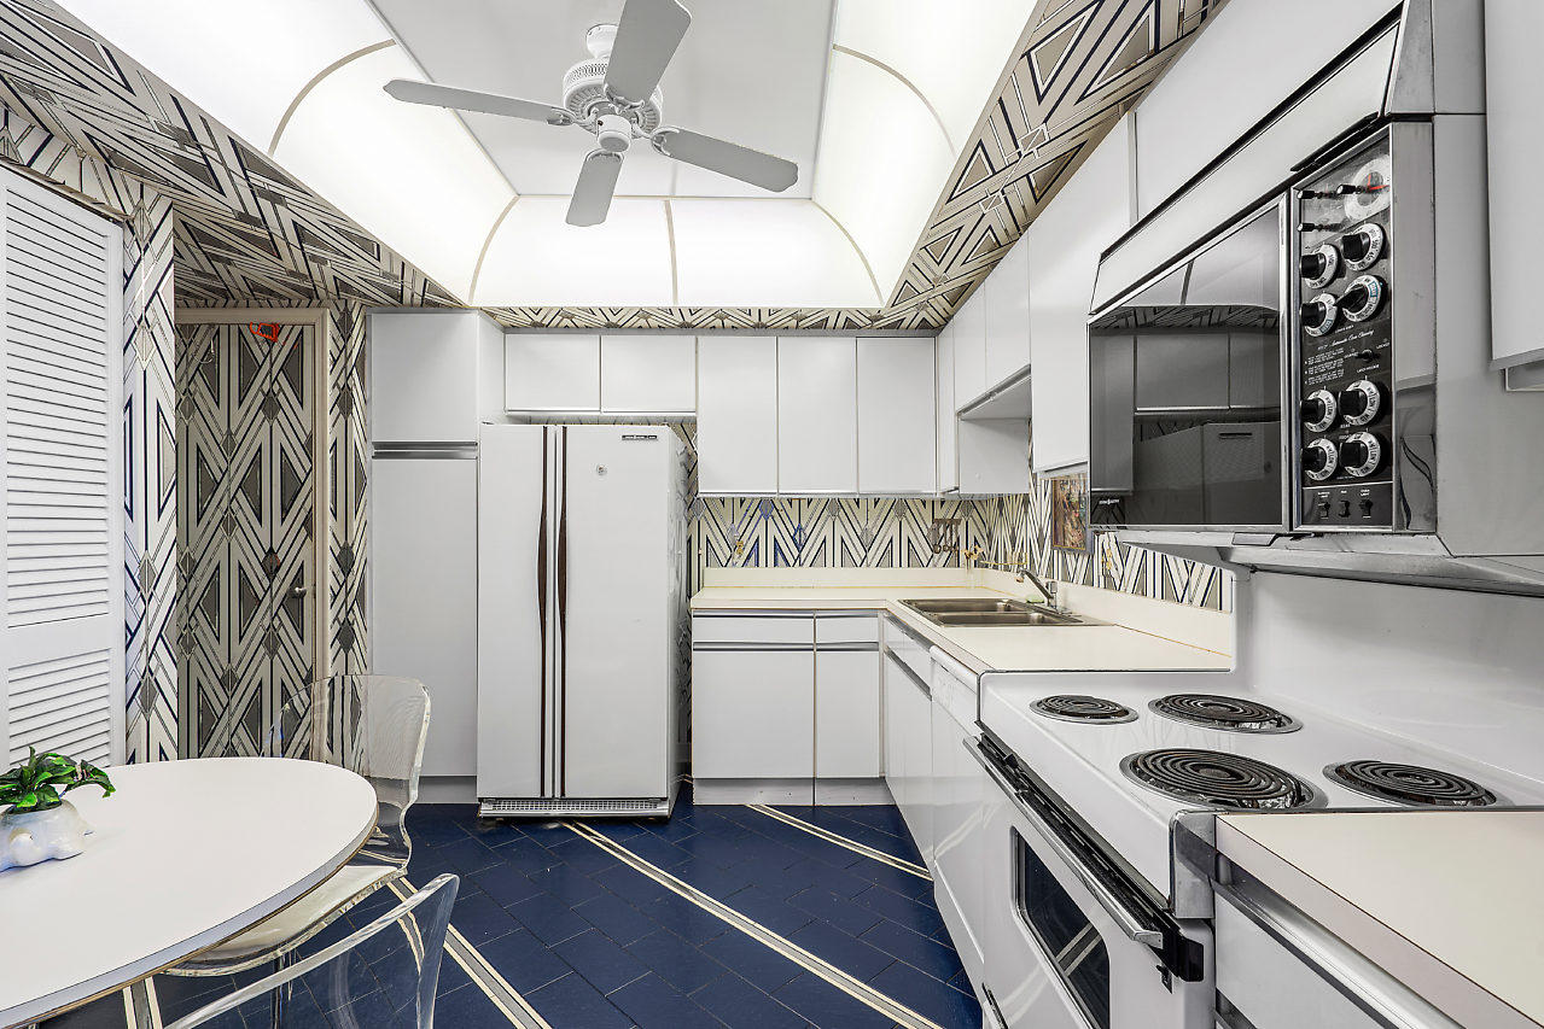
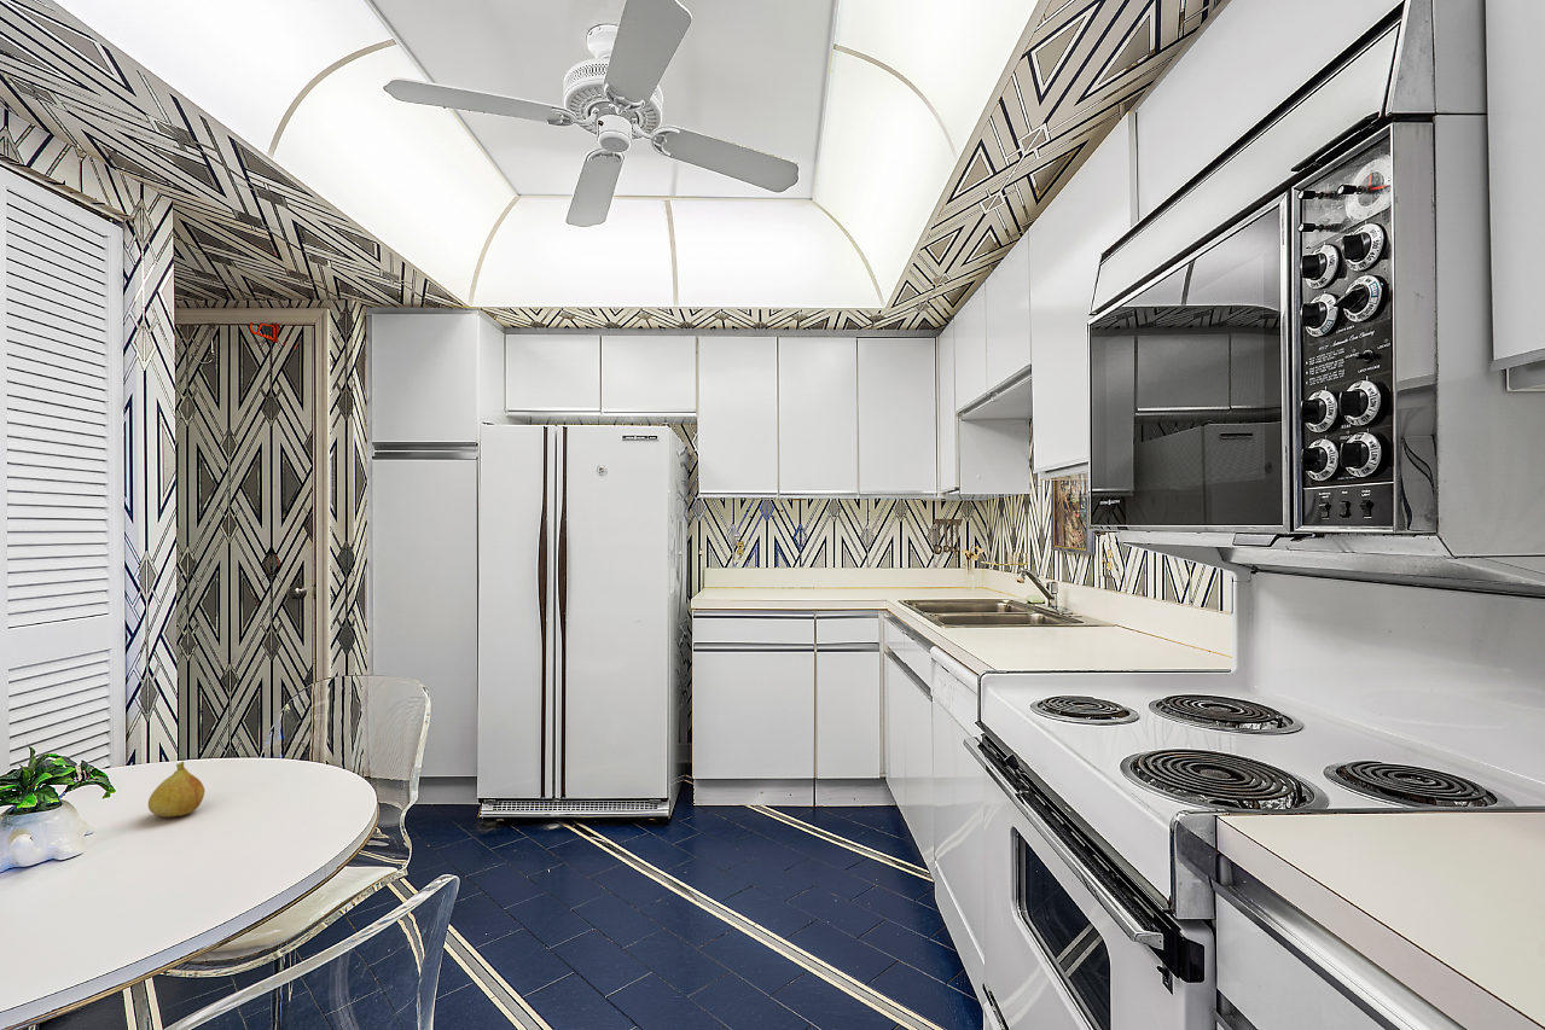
+ fruit [147,761,205,817]
